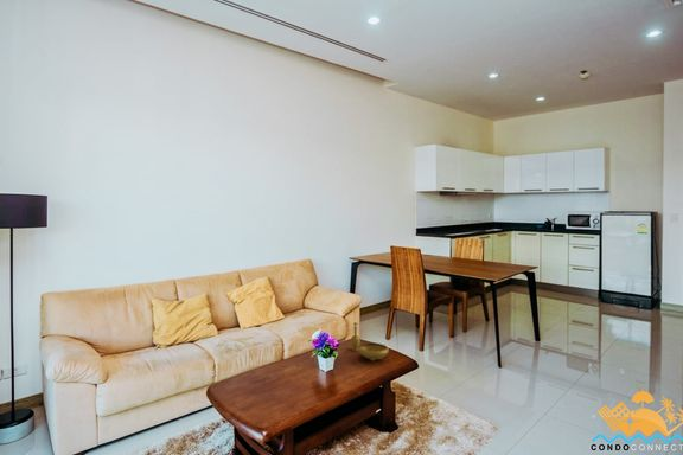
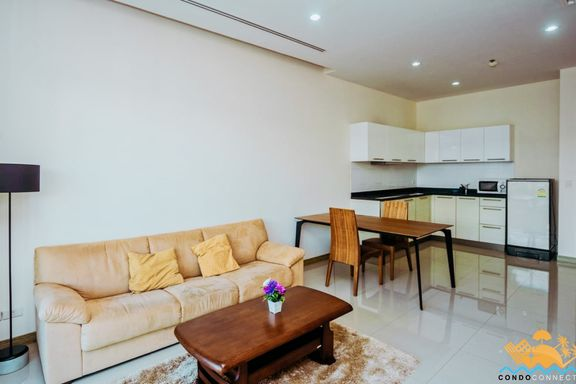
- decorative bowl [349,321,390,361]
